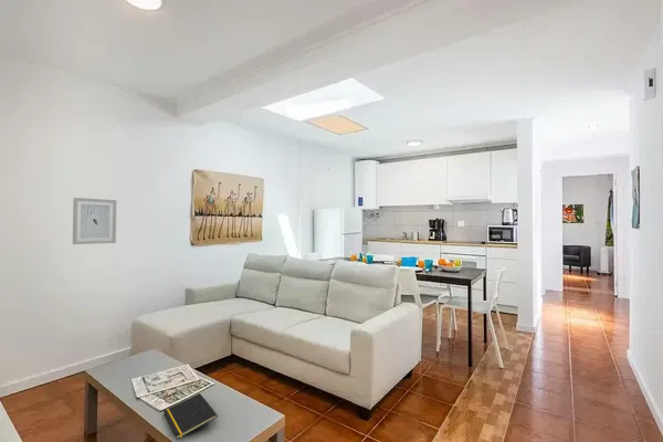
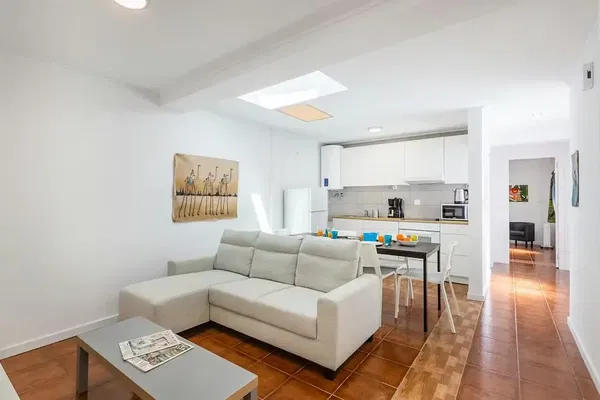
- notepad [162,392,219,441]
- wall art [72,197,117,245]
